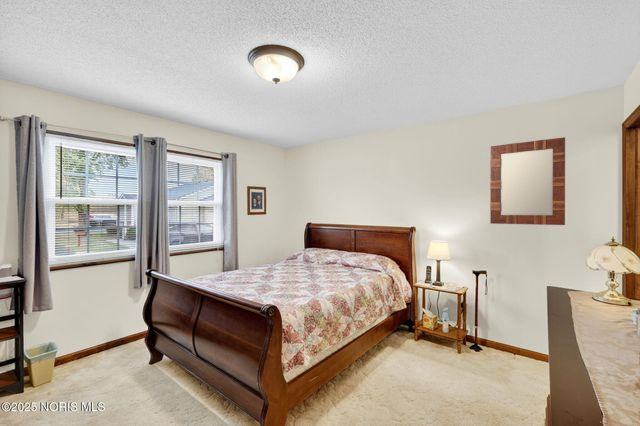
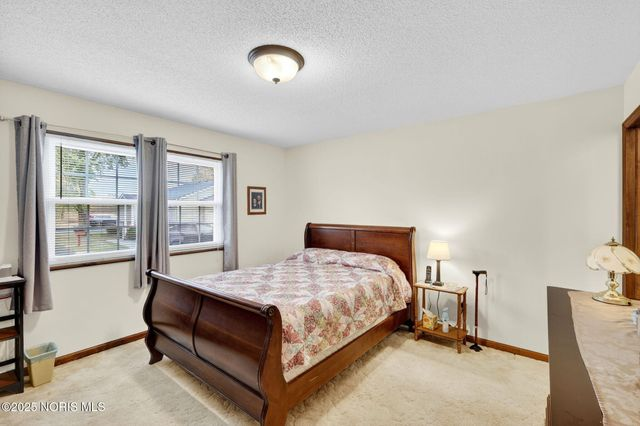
- home mirror [489,136,566,226]
